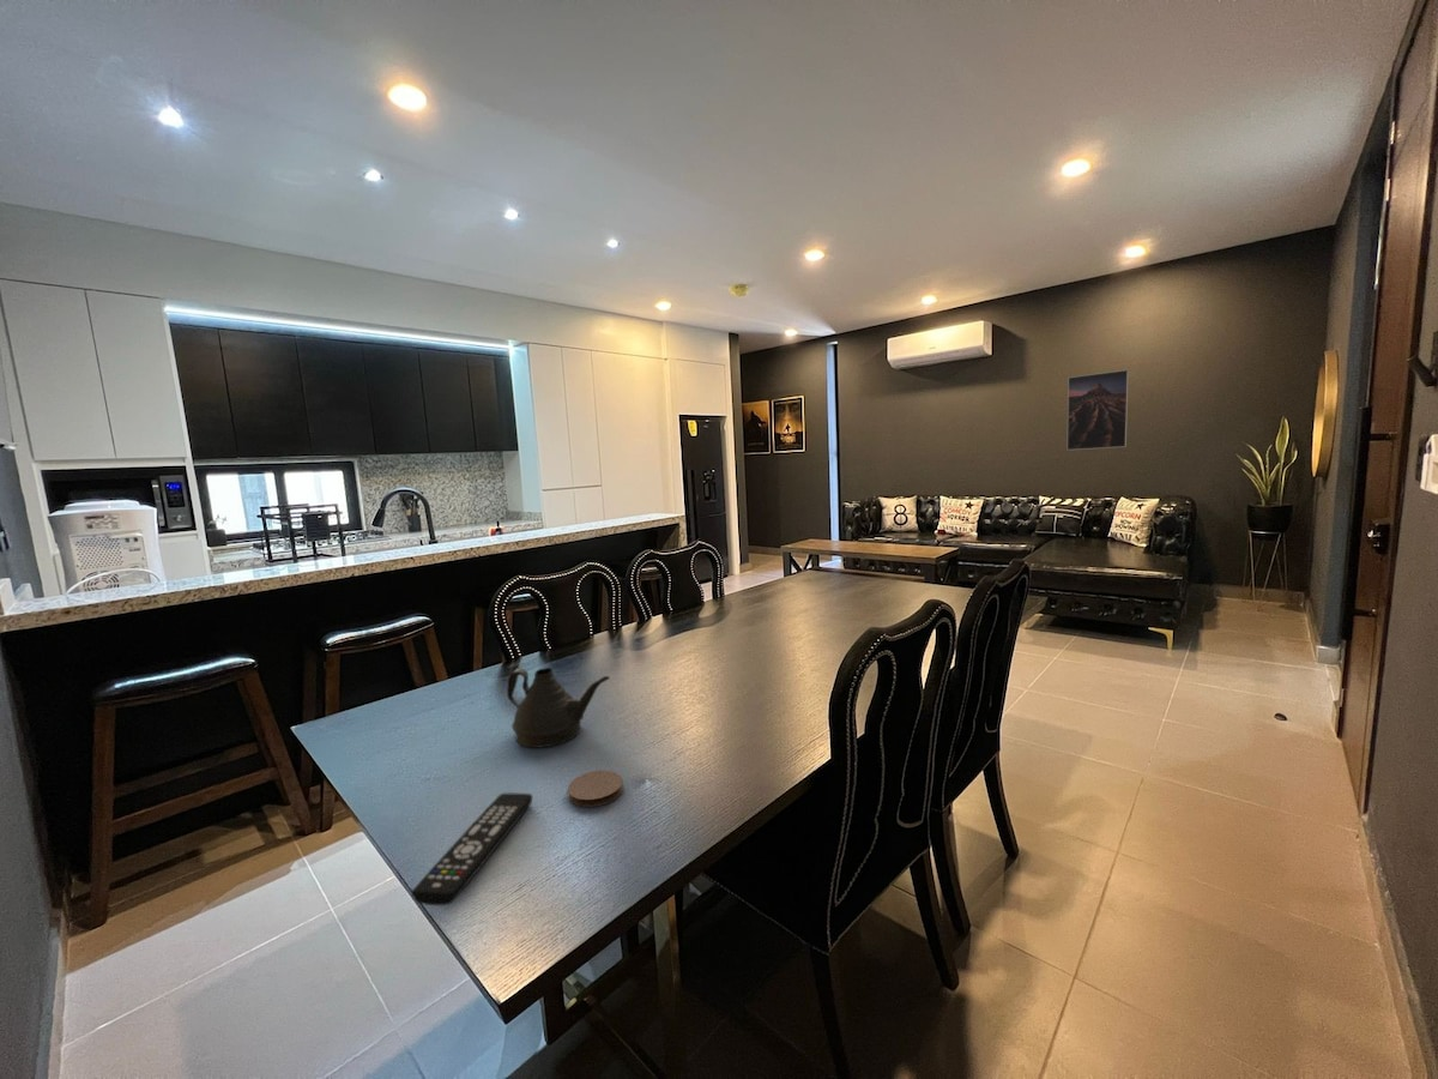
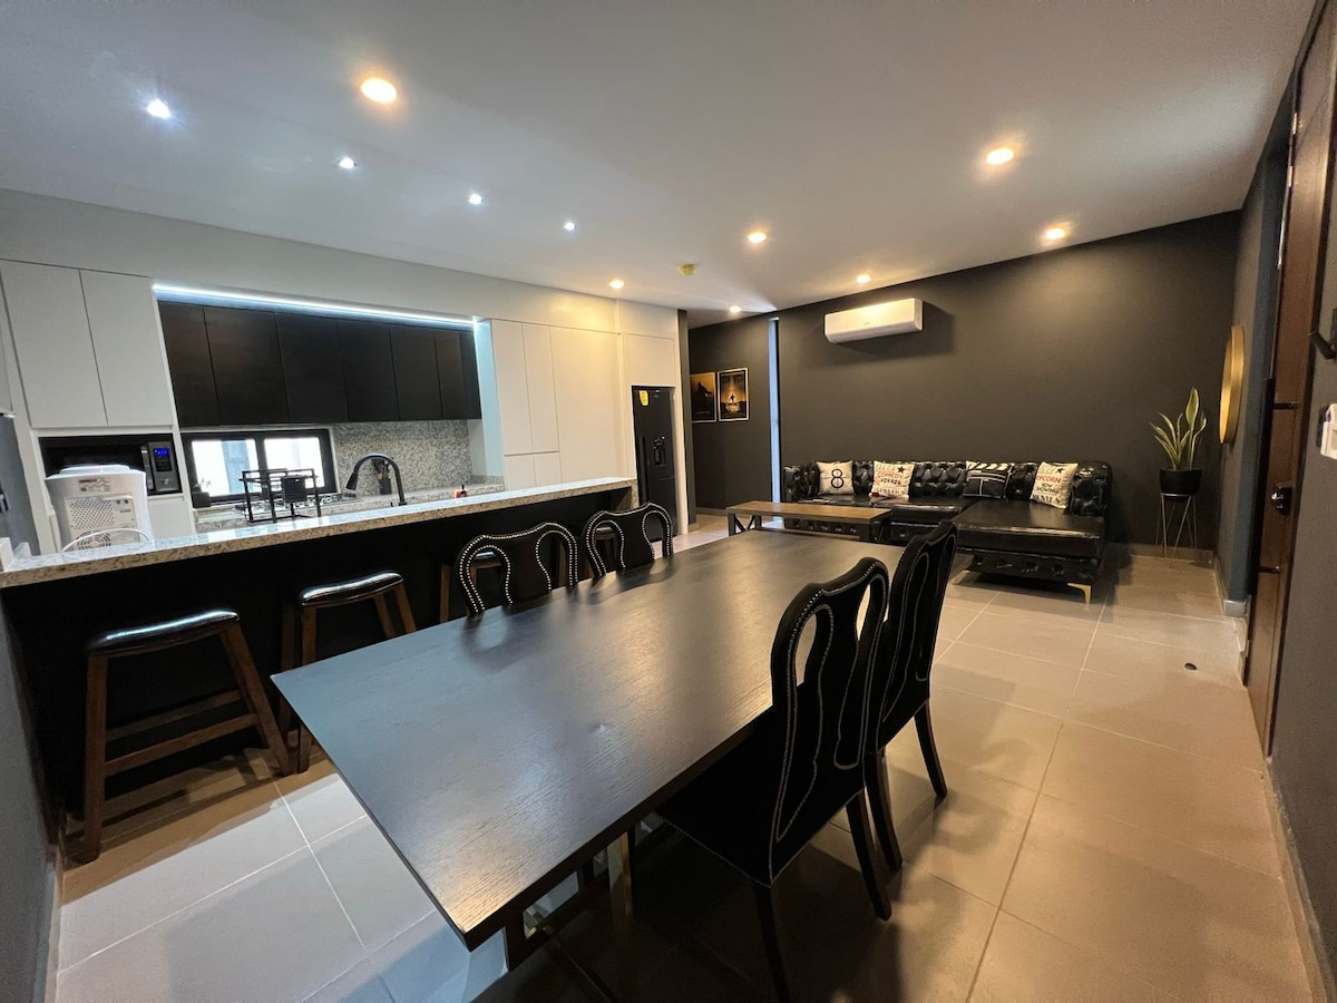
- remote control [411,792,533,906]
- coaster [567,770,624,808]
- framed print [1067,369,1130,451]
- teapot [506,667,611,749]
